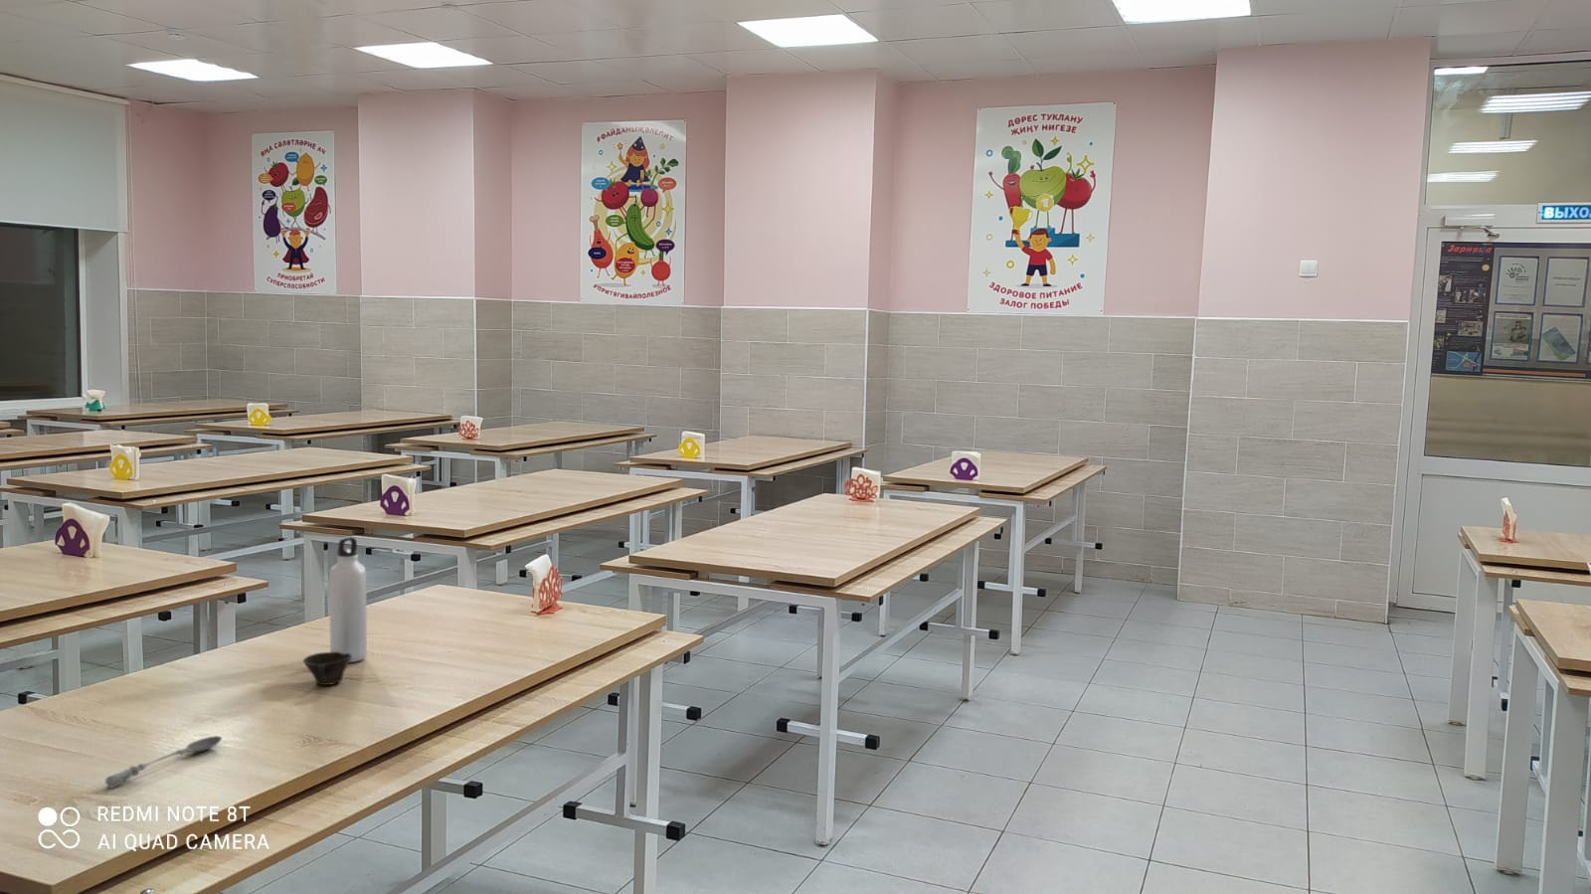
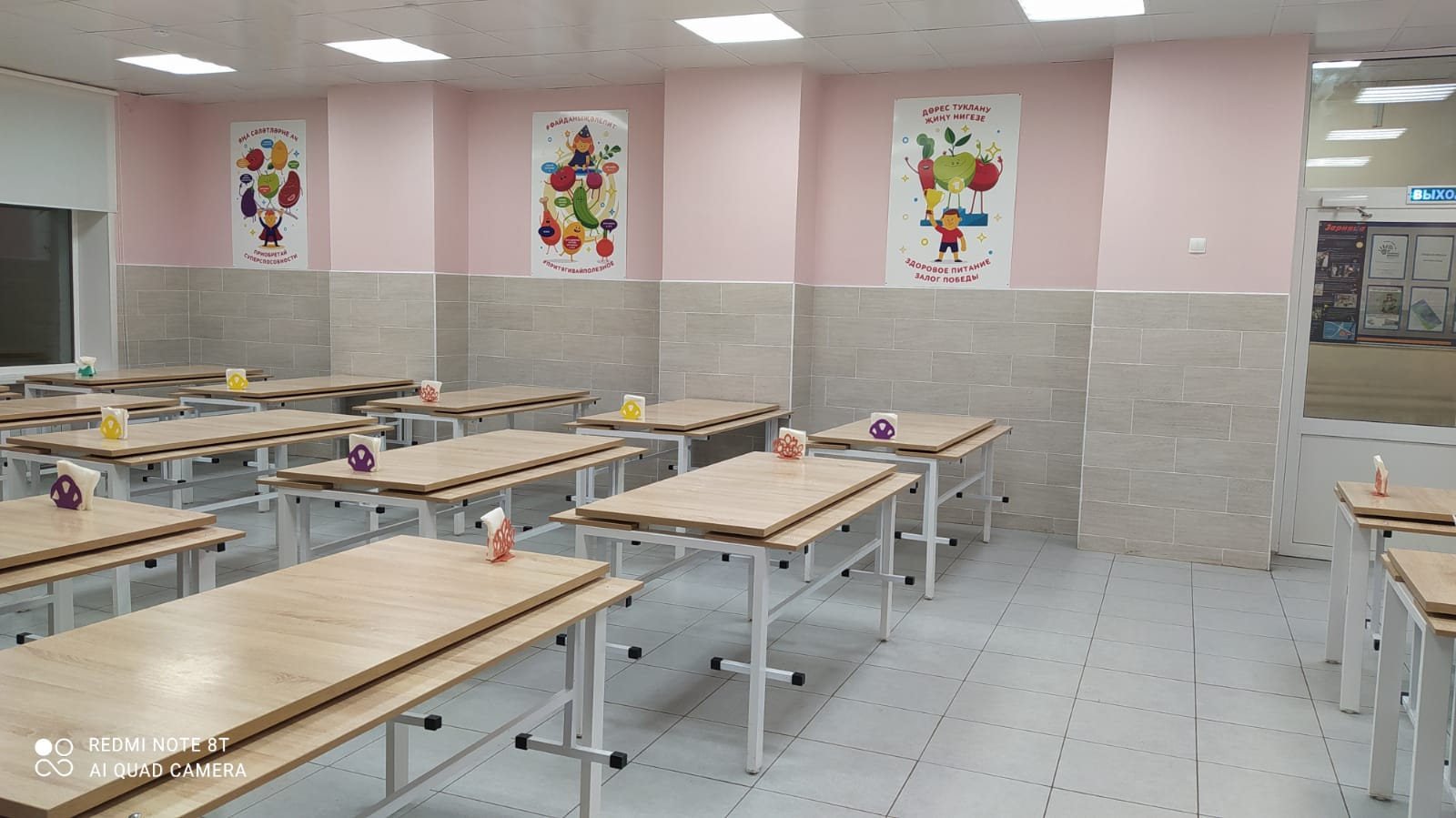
- water bottle [328,536,368,663]
- cup [303,651,352,686]
- soupspoon [105,734,223,789]
